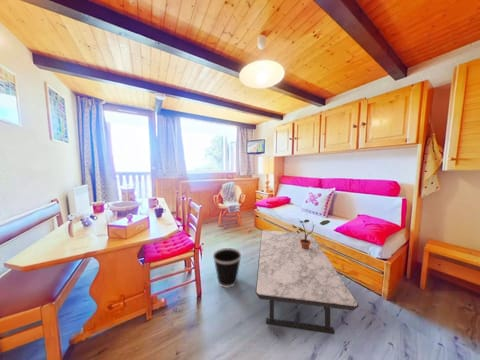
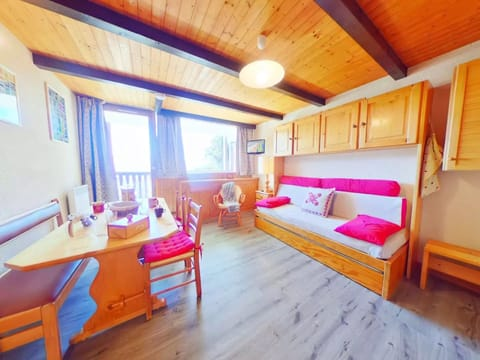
- coffee table [255,229,360,335]
- potted plant [291,219,331,249]
- wastebasket [212,247,243,289]
